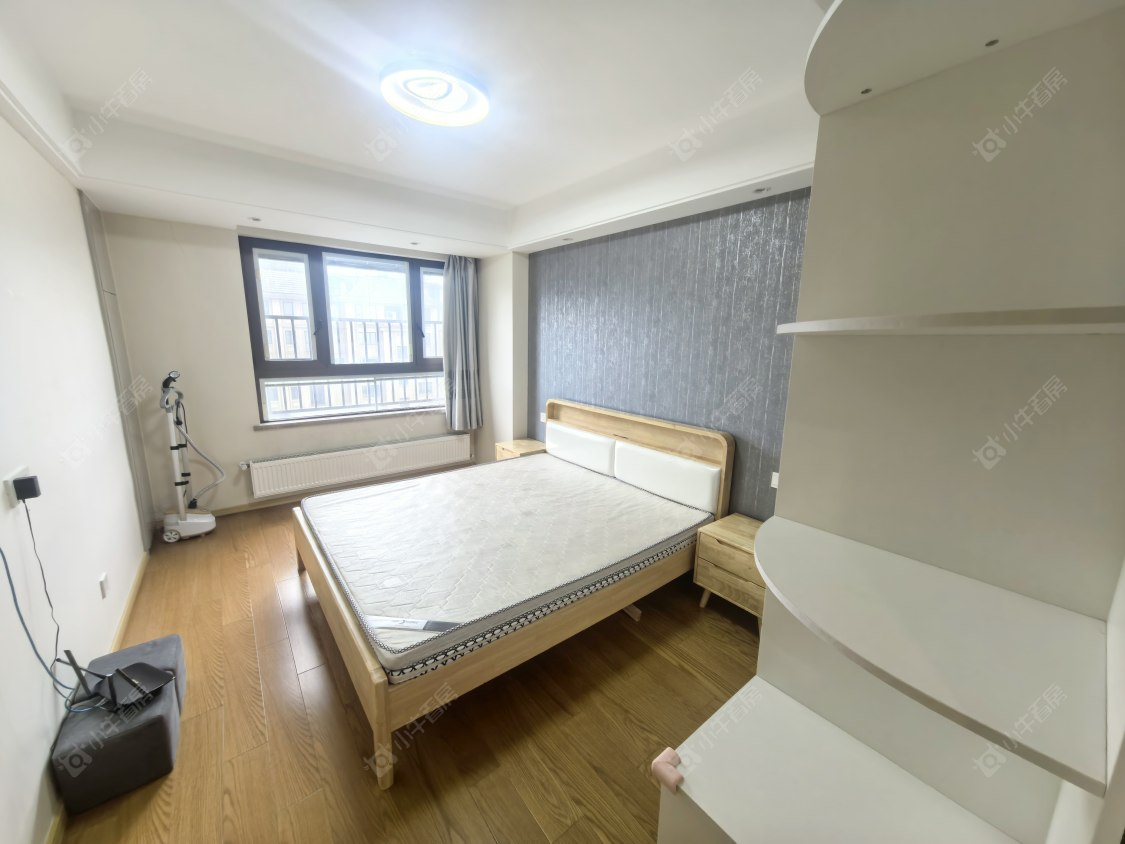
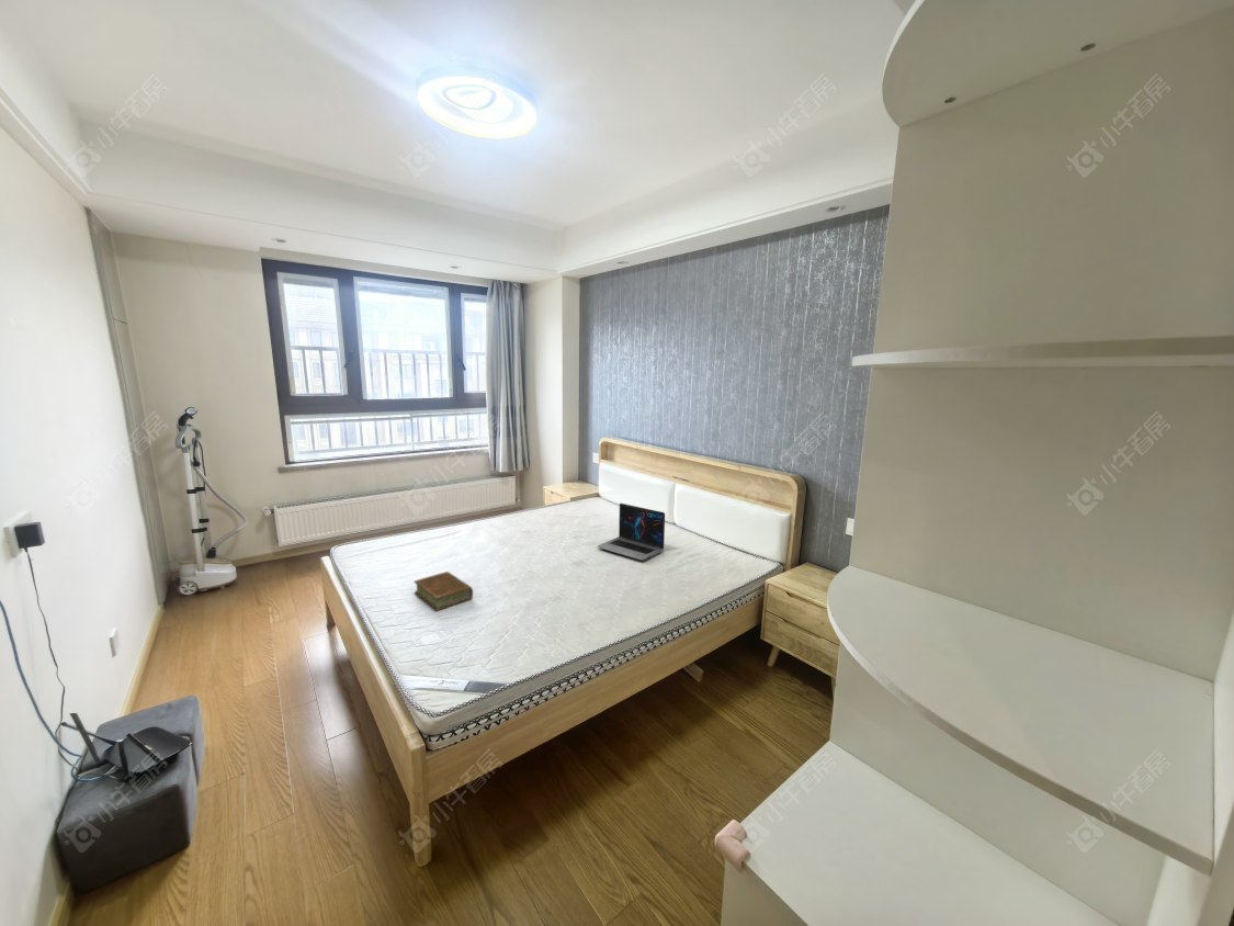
+ laptop [597,502,666,562]
+ book [412,571,474,612]
